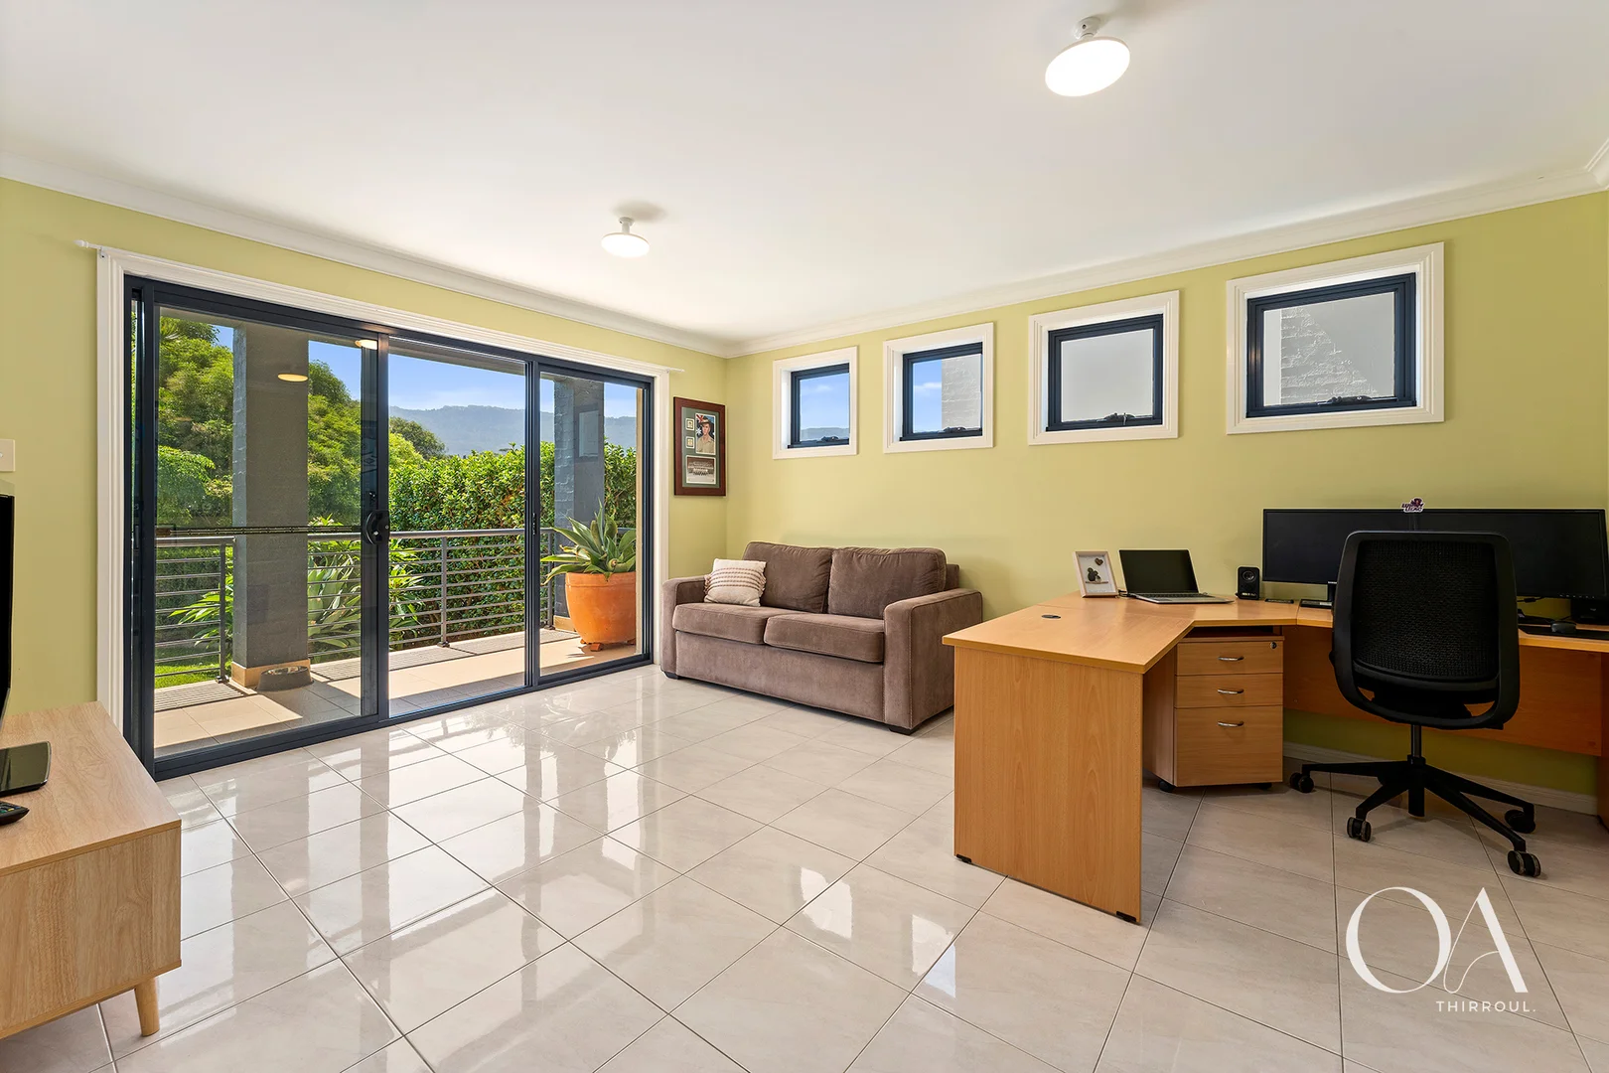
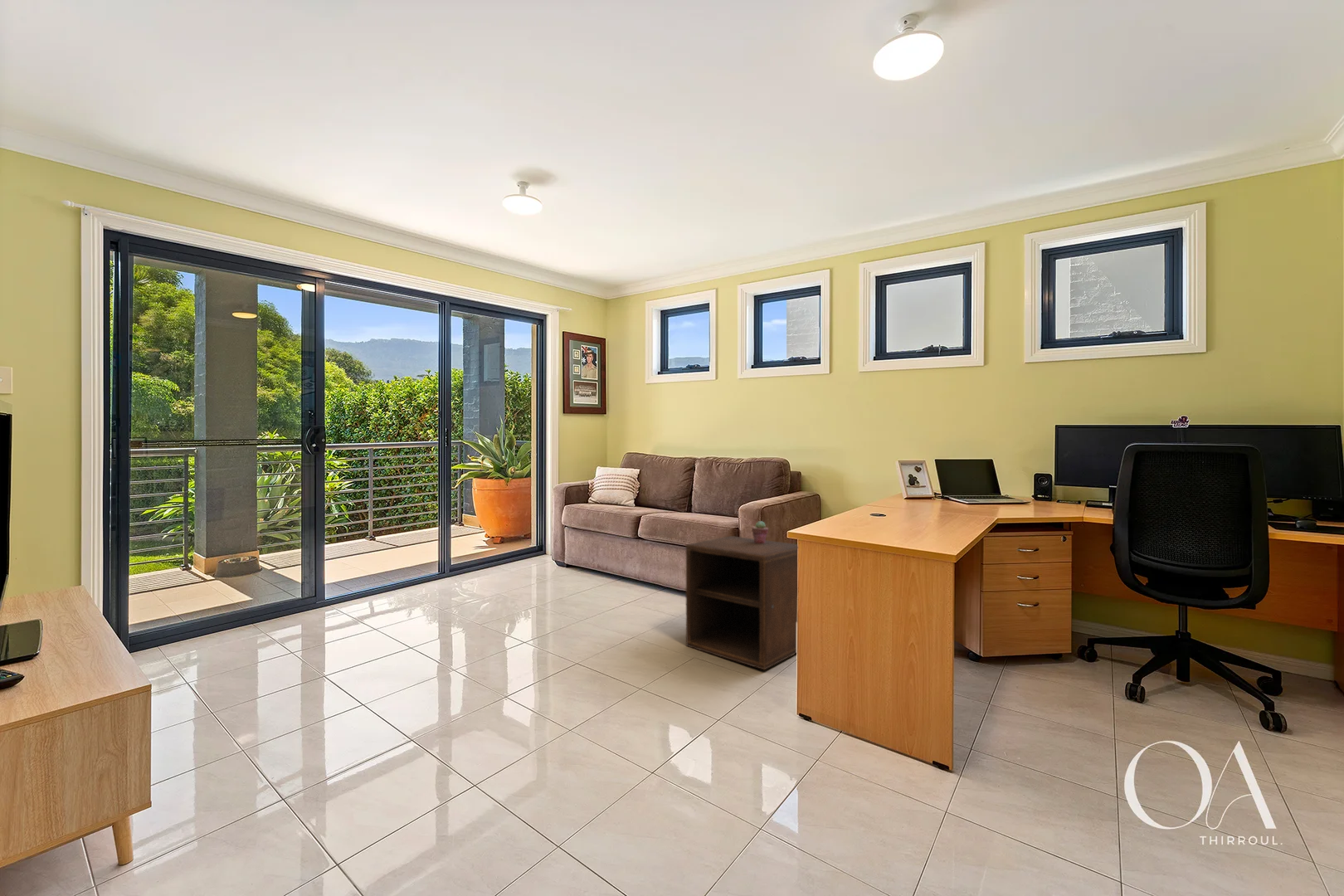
+ potted succulent [751,520,769,543]
+ nightstand [685,535,799,671]
